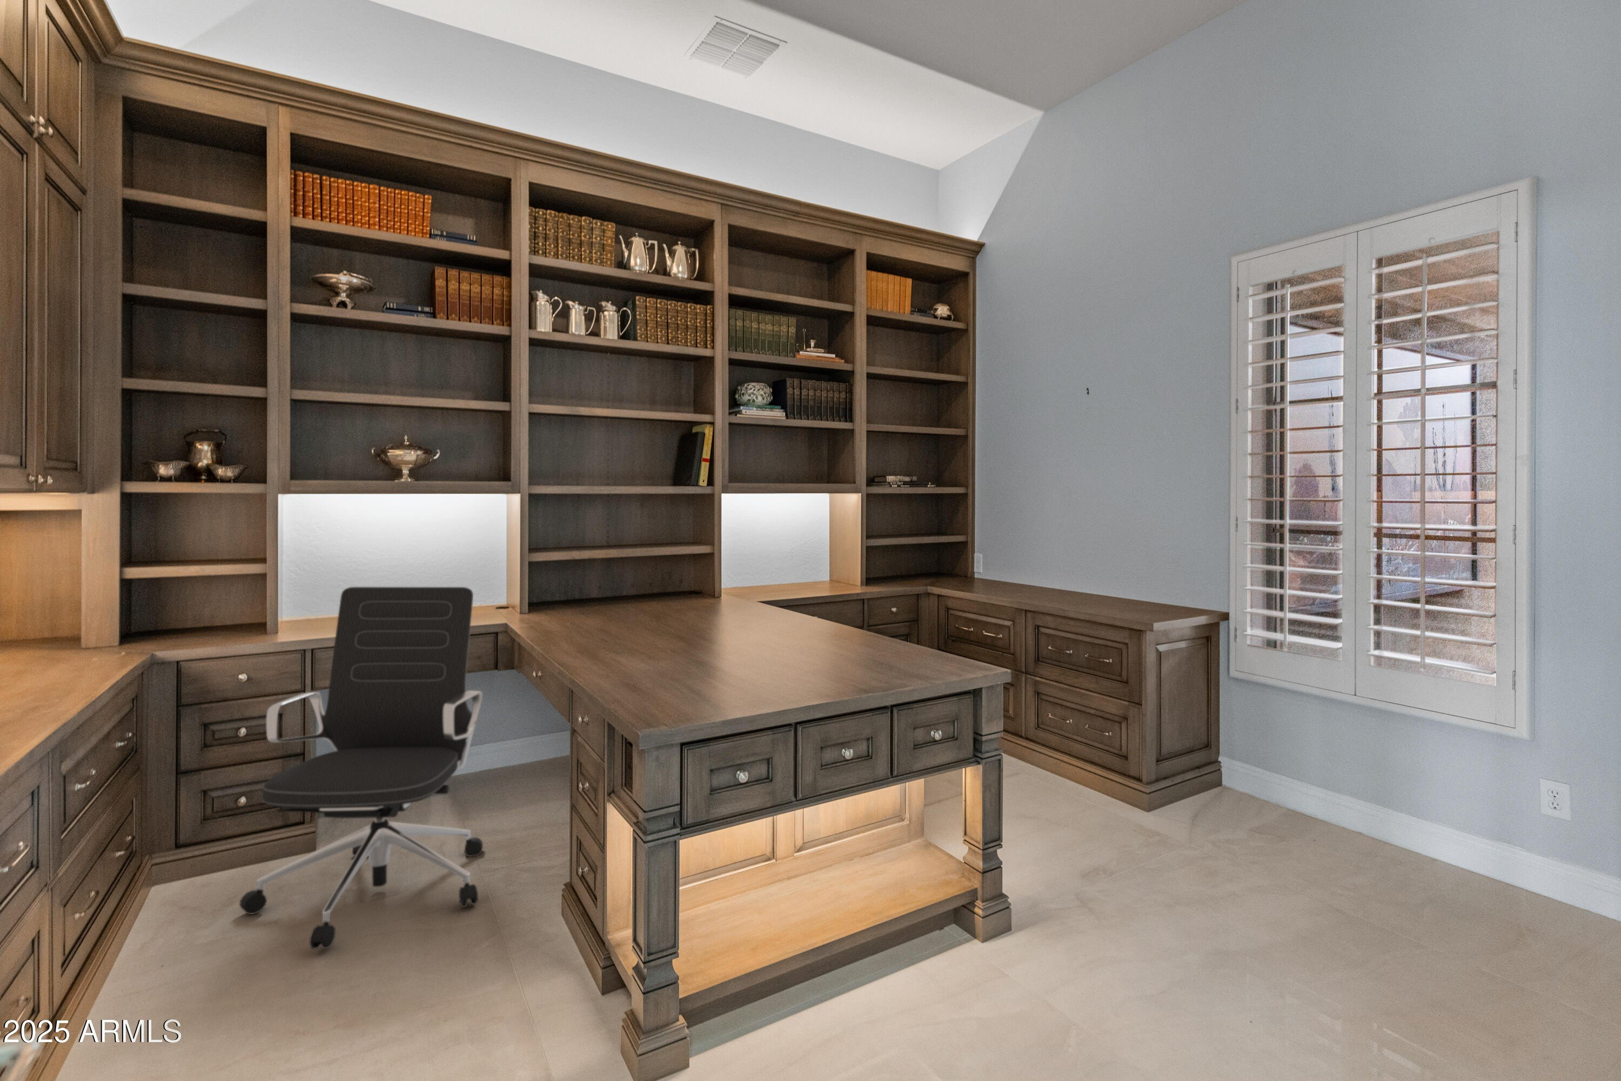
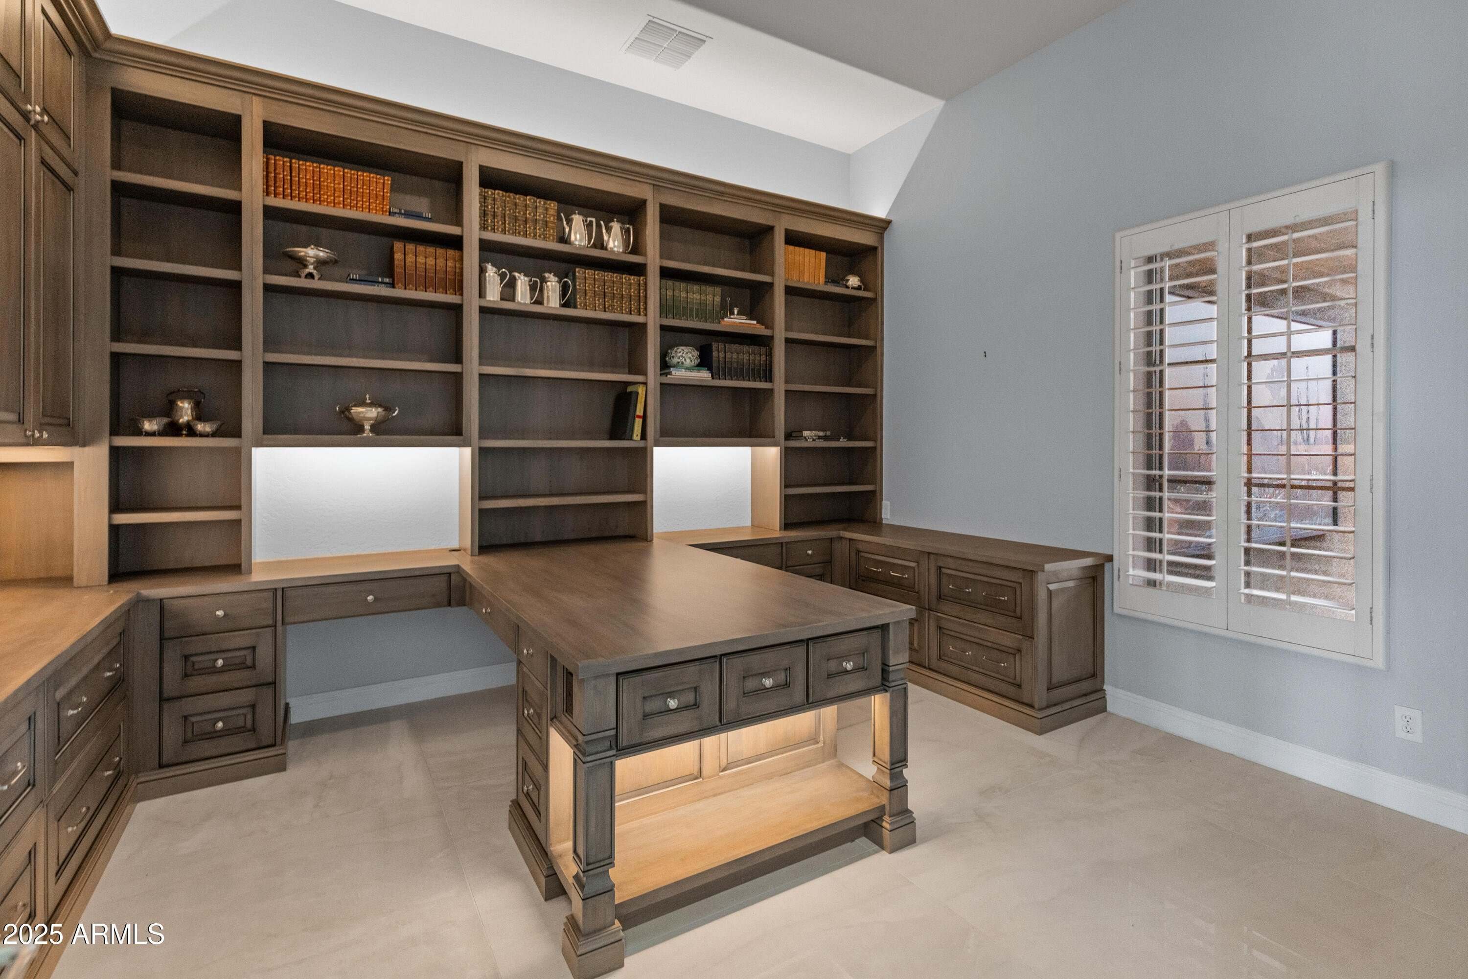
- office chair [239,586,484,949]
